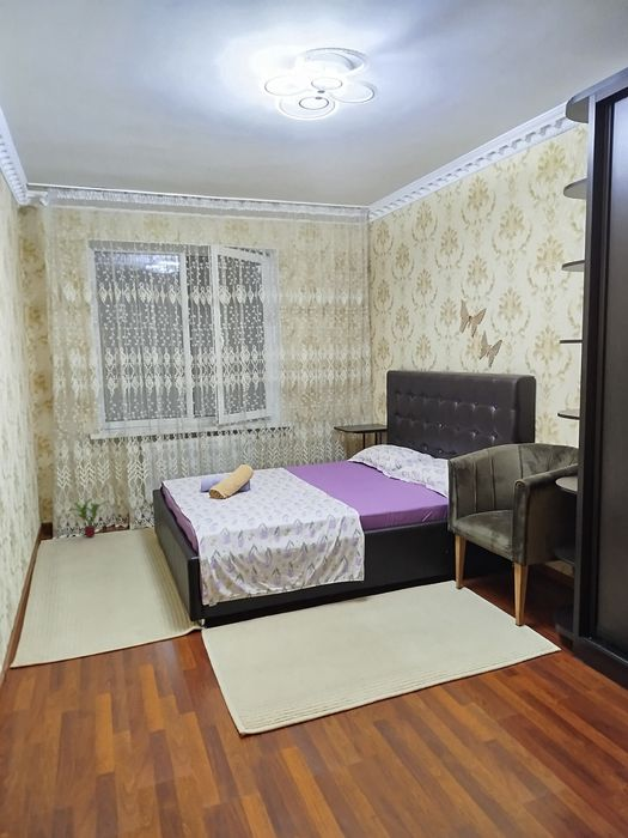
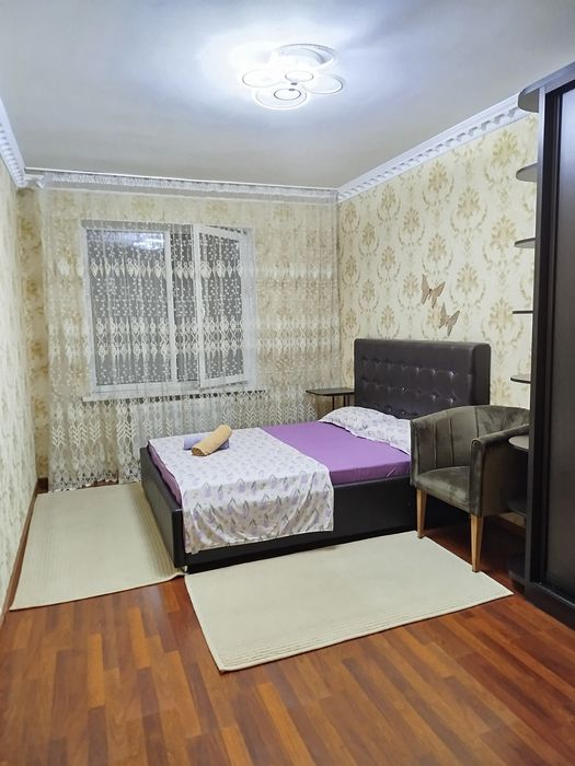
- potted plant [67,497,110,539]
